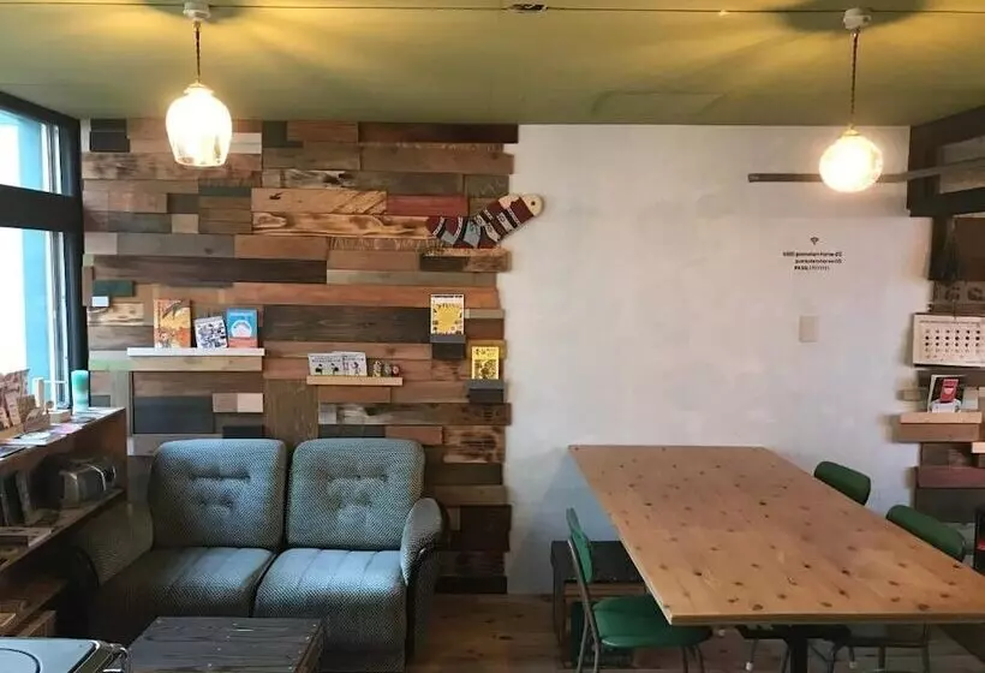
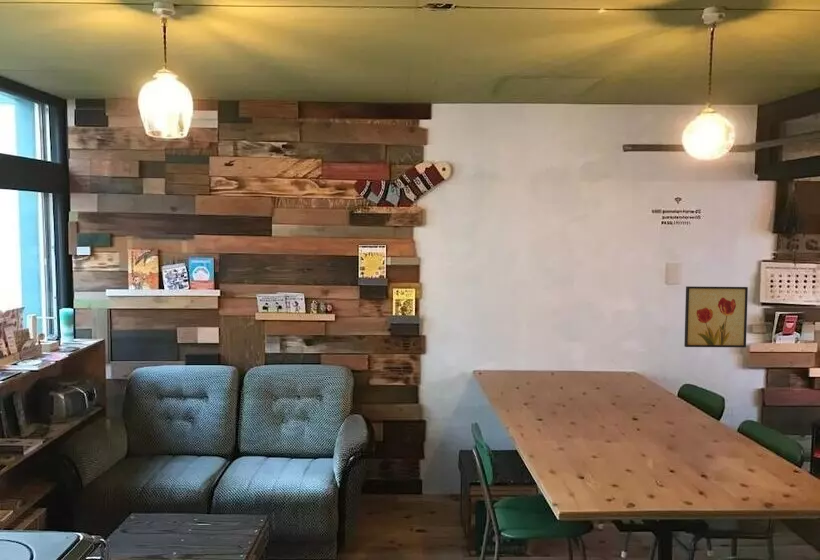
+ wall art [683,285,749,348]
